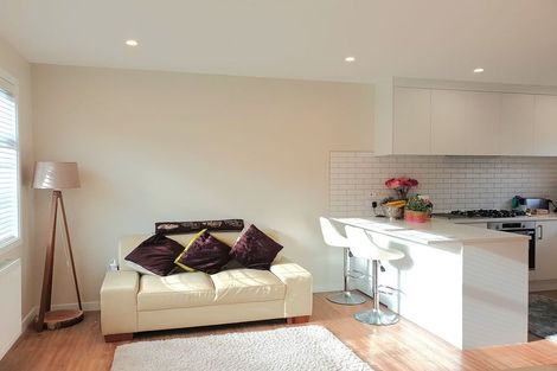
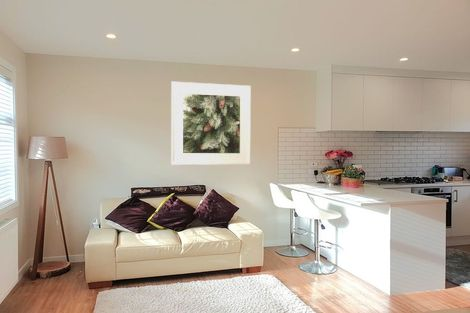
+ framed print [170,81,252,166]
